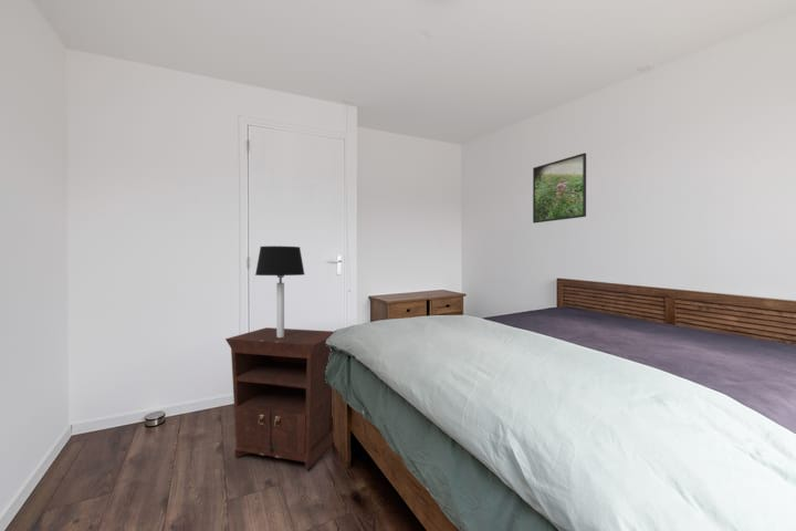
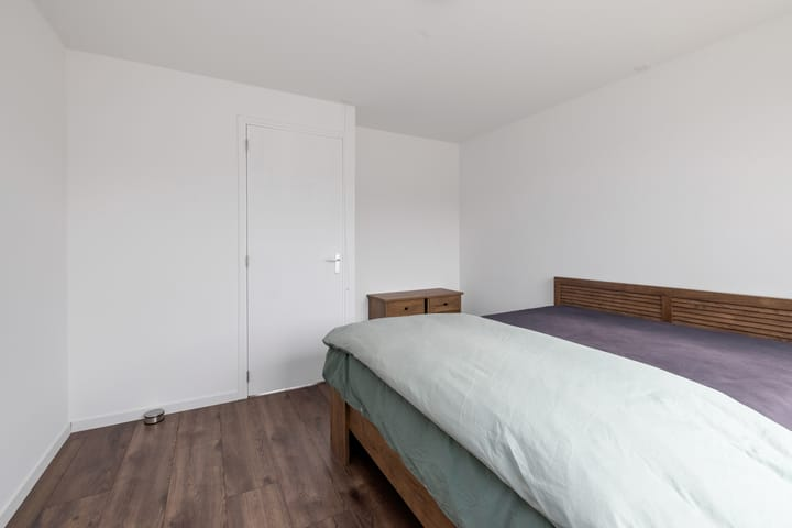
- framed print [532,153,587,225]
- table lamp [254,244,305,337]
- nightstand [224,326,335,472]
